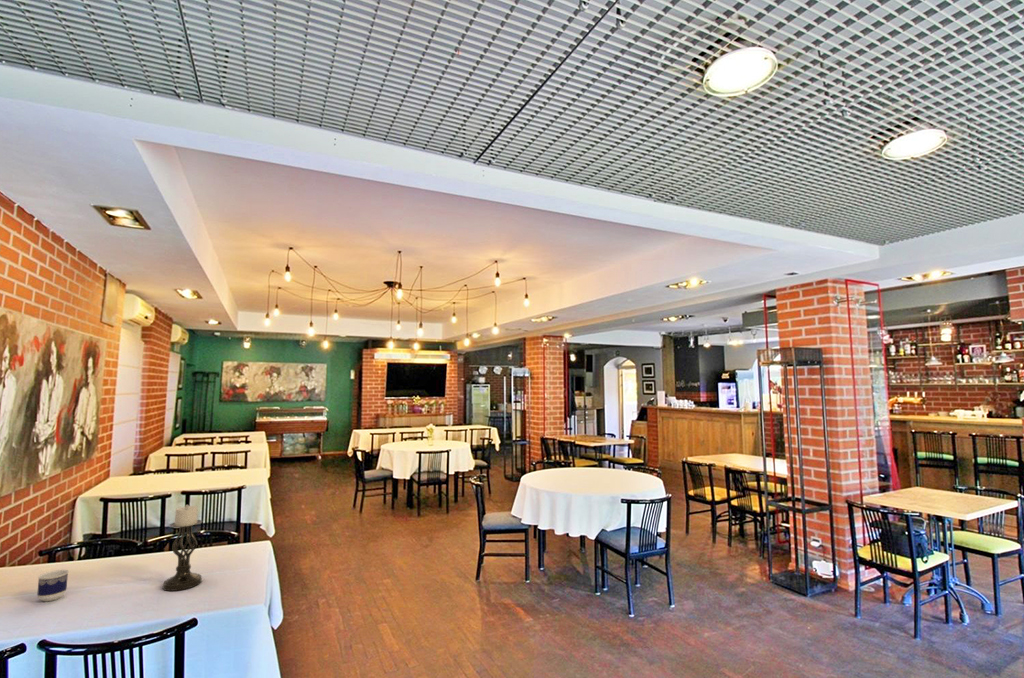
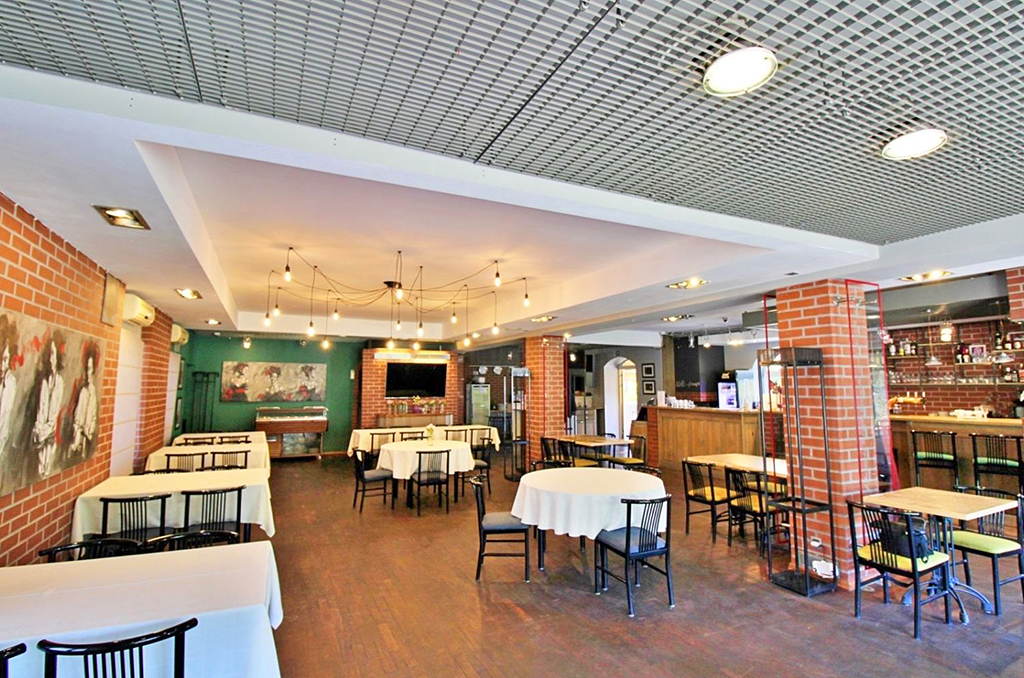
- candle holder [161,504,203,592]
- cup [36,569,70,602]
